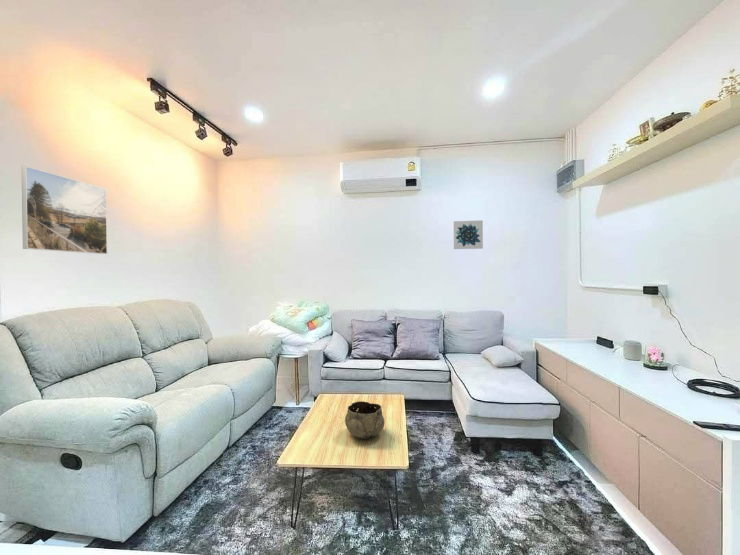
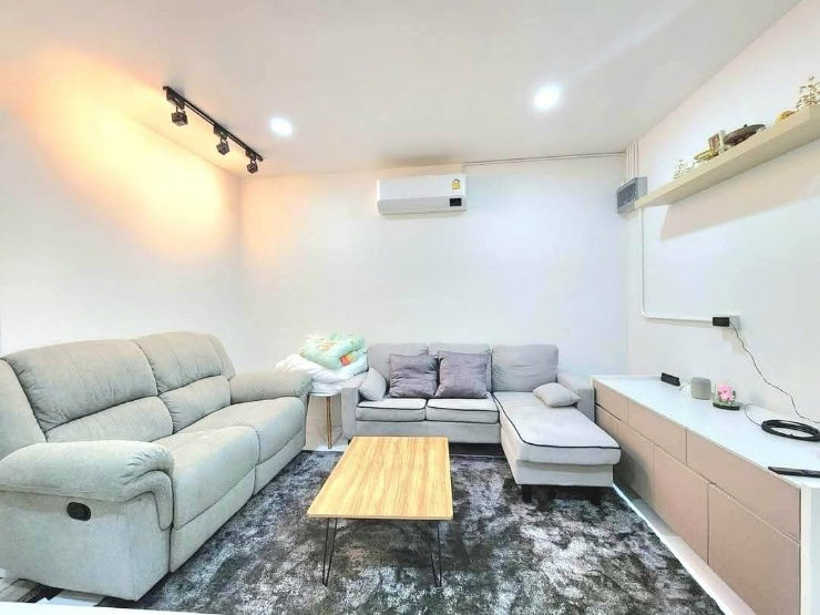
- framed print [21,165,108,255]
- decorative bowl [344,400,386,440]
- wall art [453,219,484,250]
